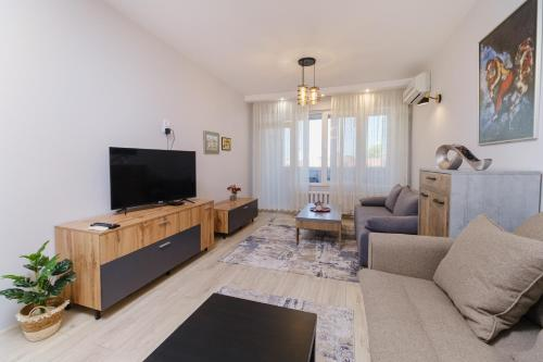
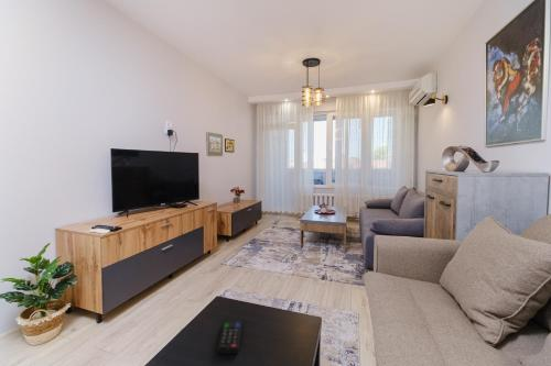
+ remote control [216,317,244,355]
